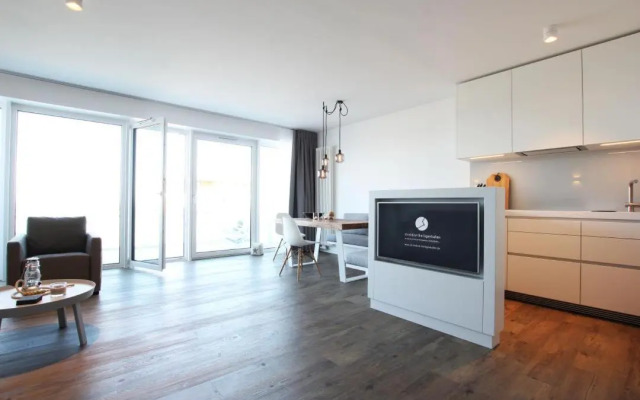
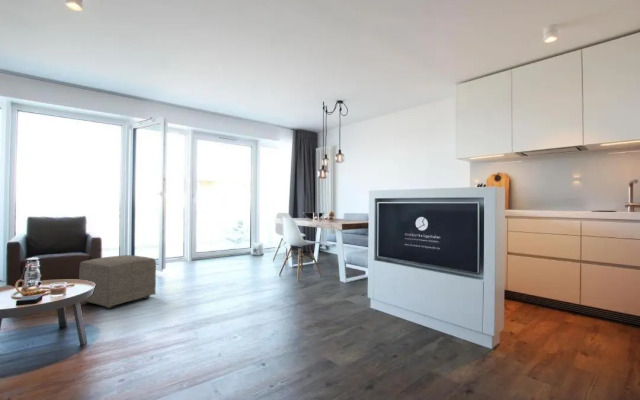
+ ottoman [78,254,157,310]
